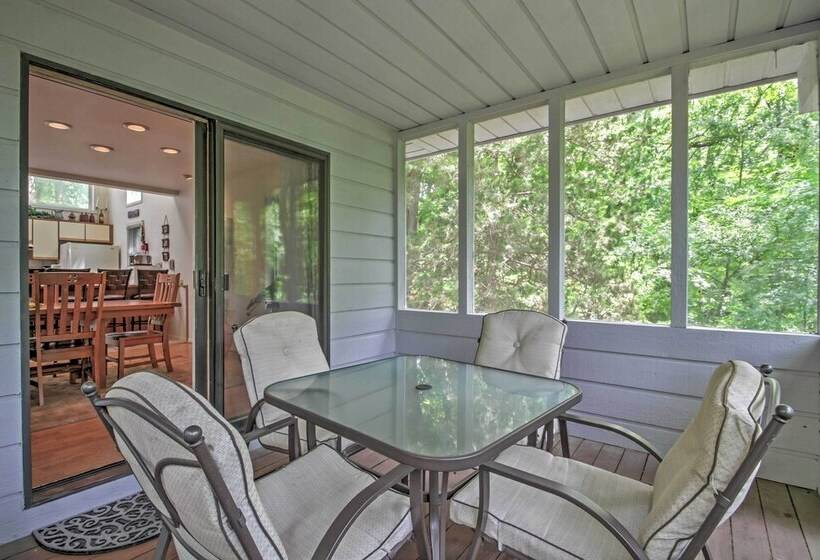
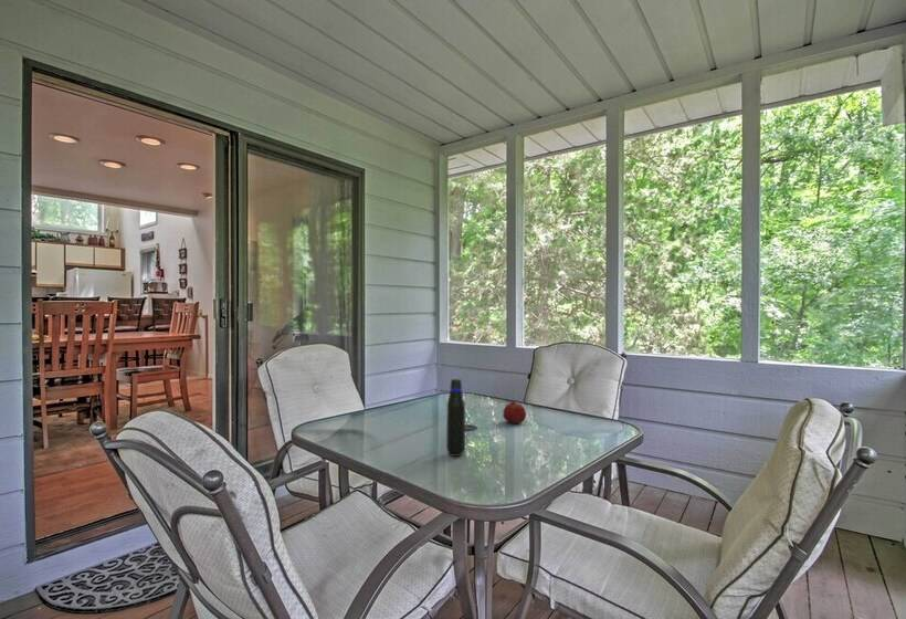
+ water bottle [445,378,466,458]
+ fruit [502,399,527,424]
